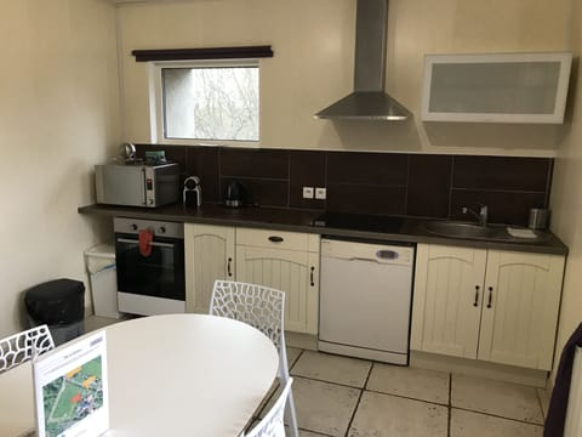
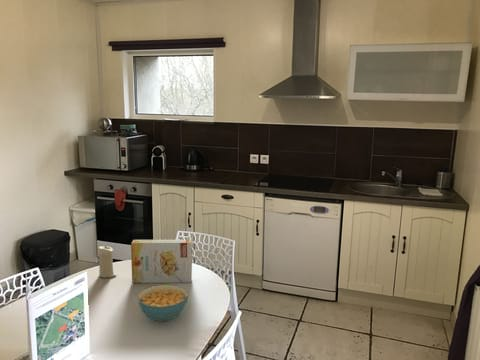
+ cereal bowl [137,284,189,322]
+ candle [97,245,117,279]
+ cereal box [130,239,193,284]
